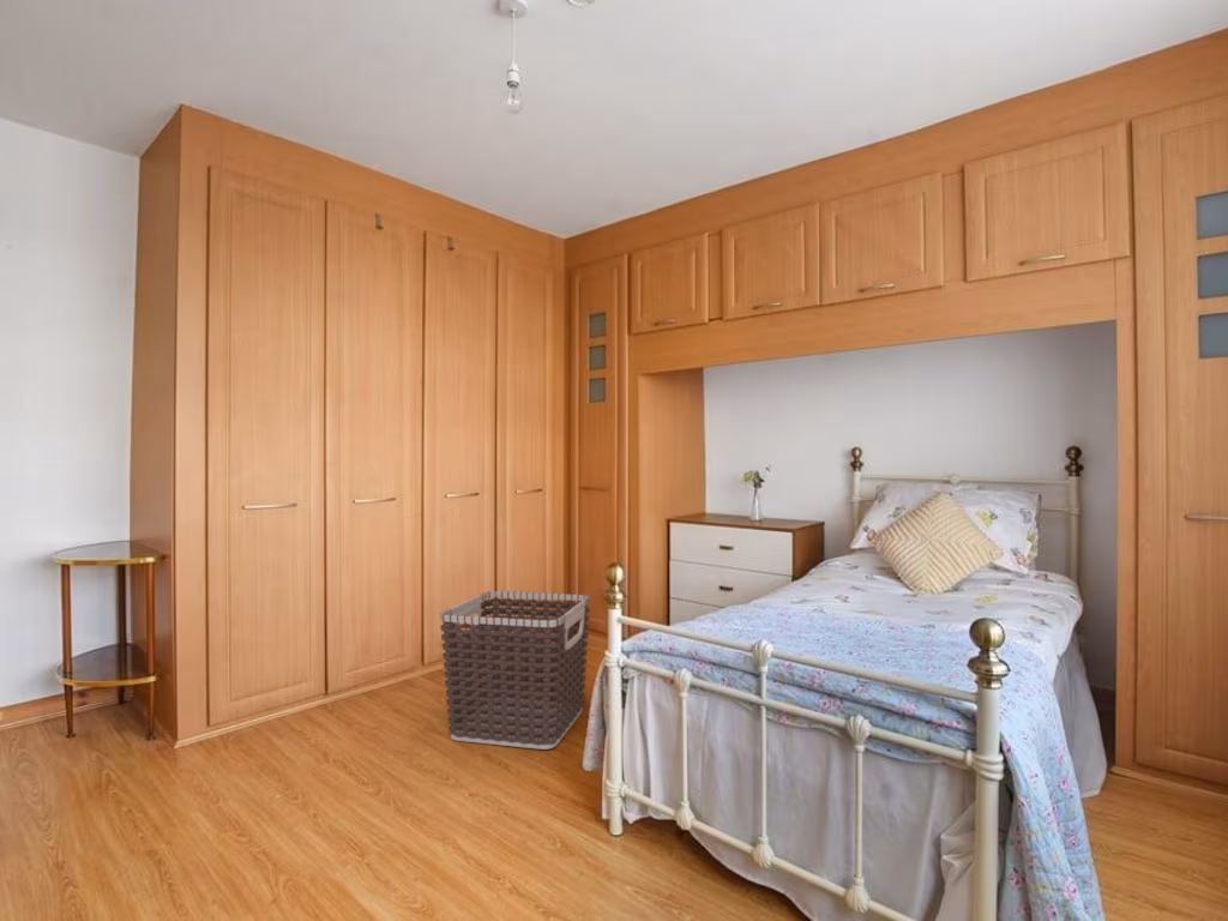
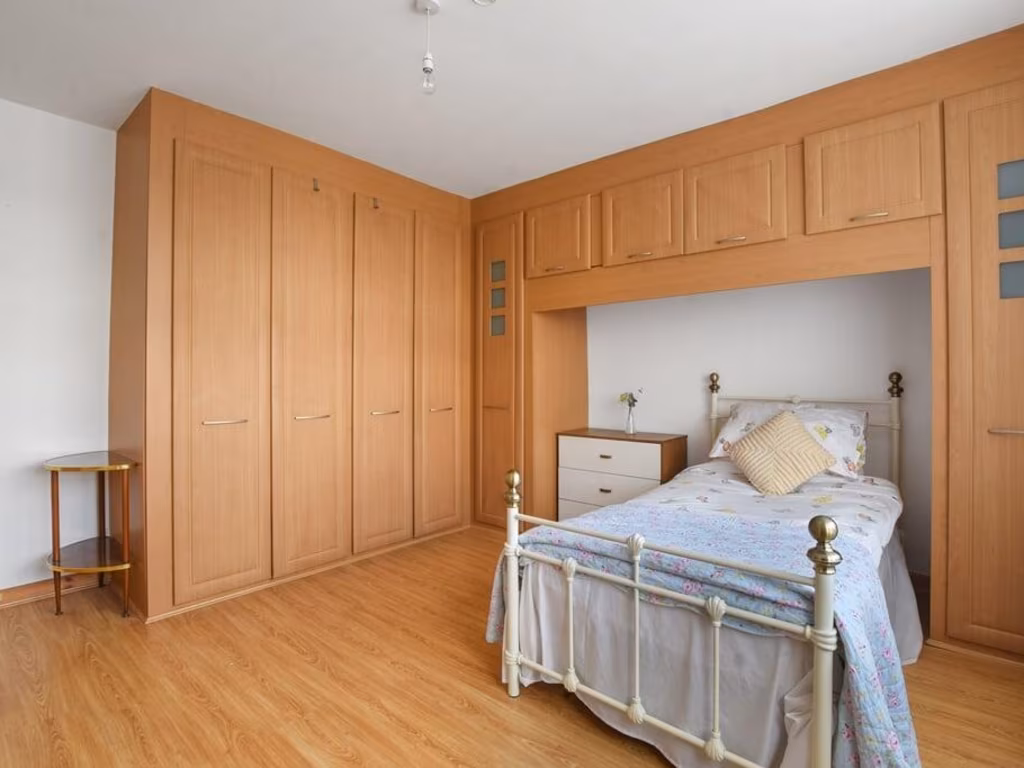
- clothes hamper [439,590,591,751]
